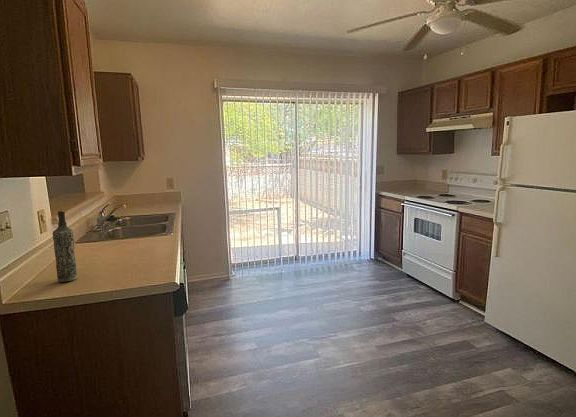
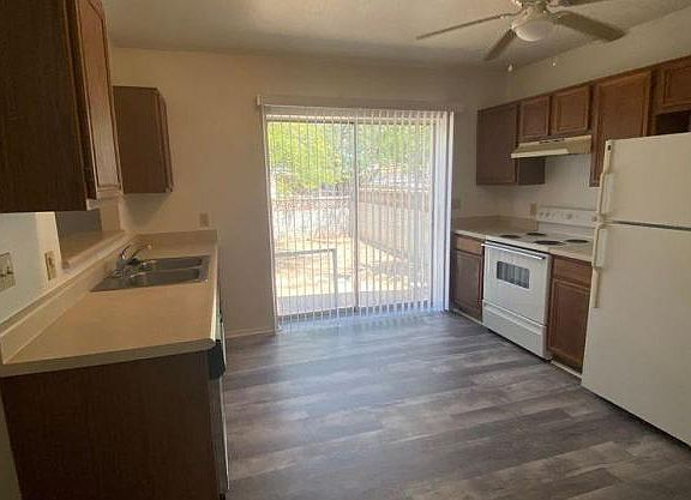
- bottle [51,209,78,283]
